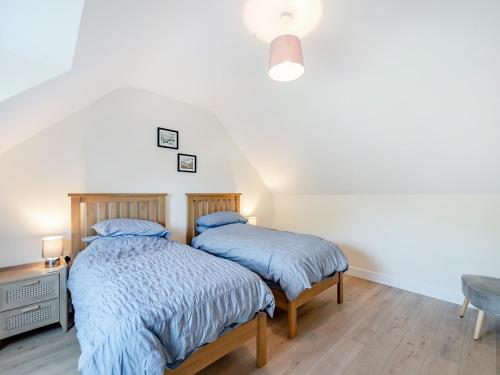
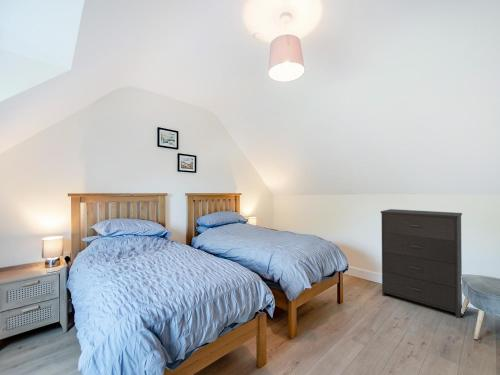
+ dresser [380,208,463,319]
